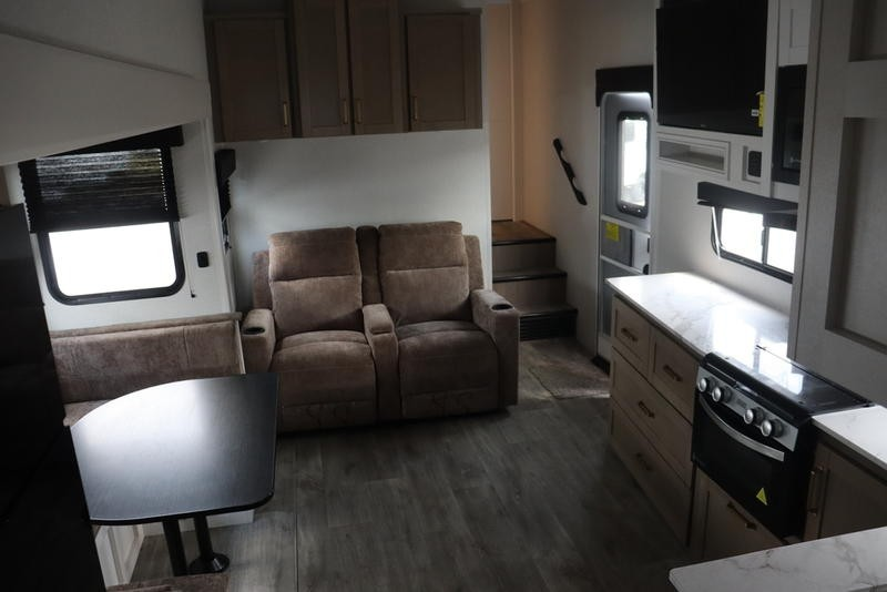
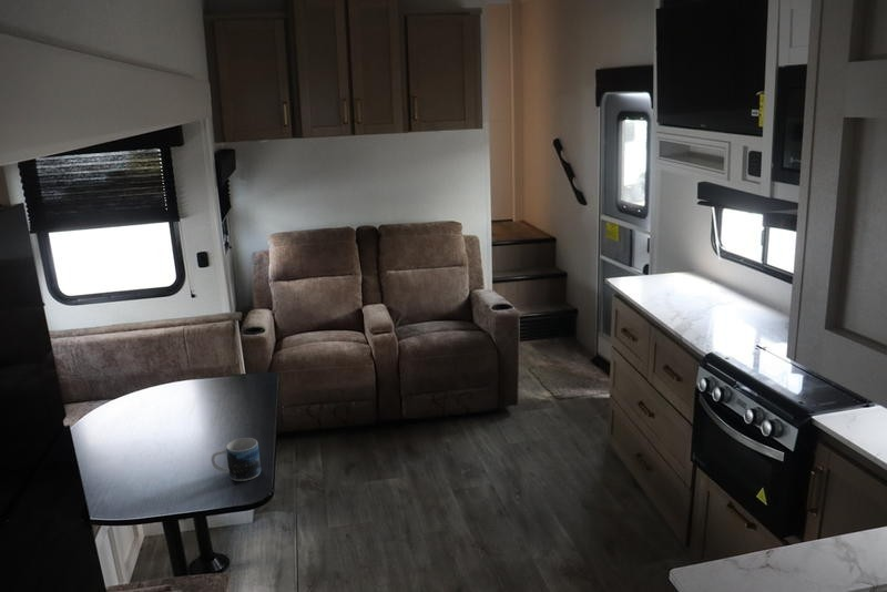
+ mug [211,437,262,482]
